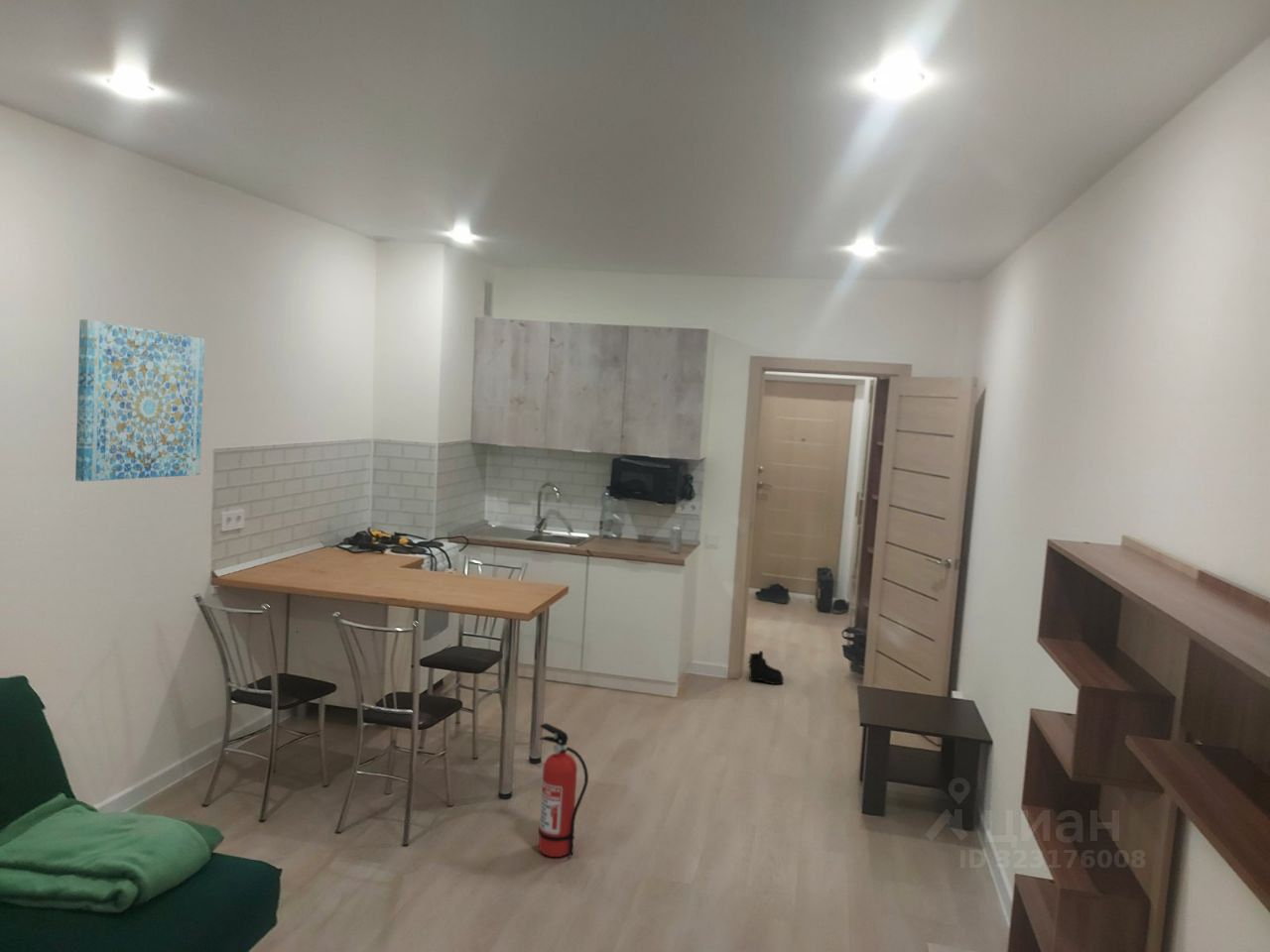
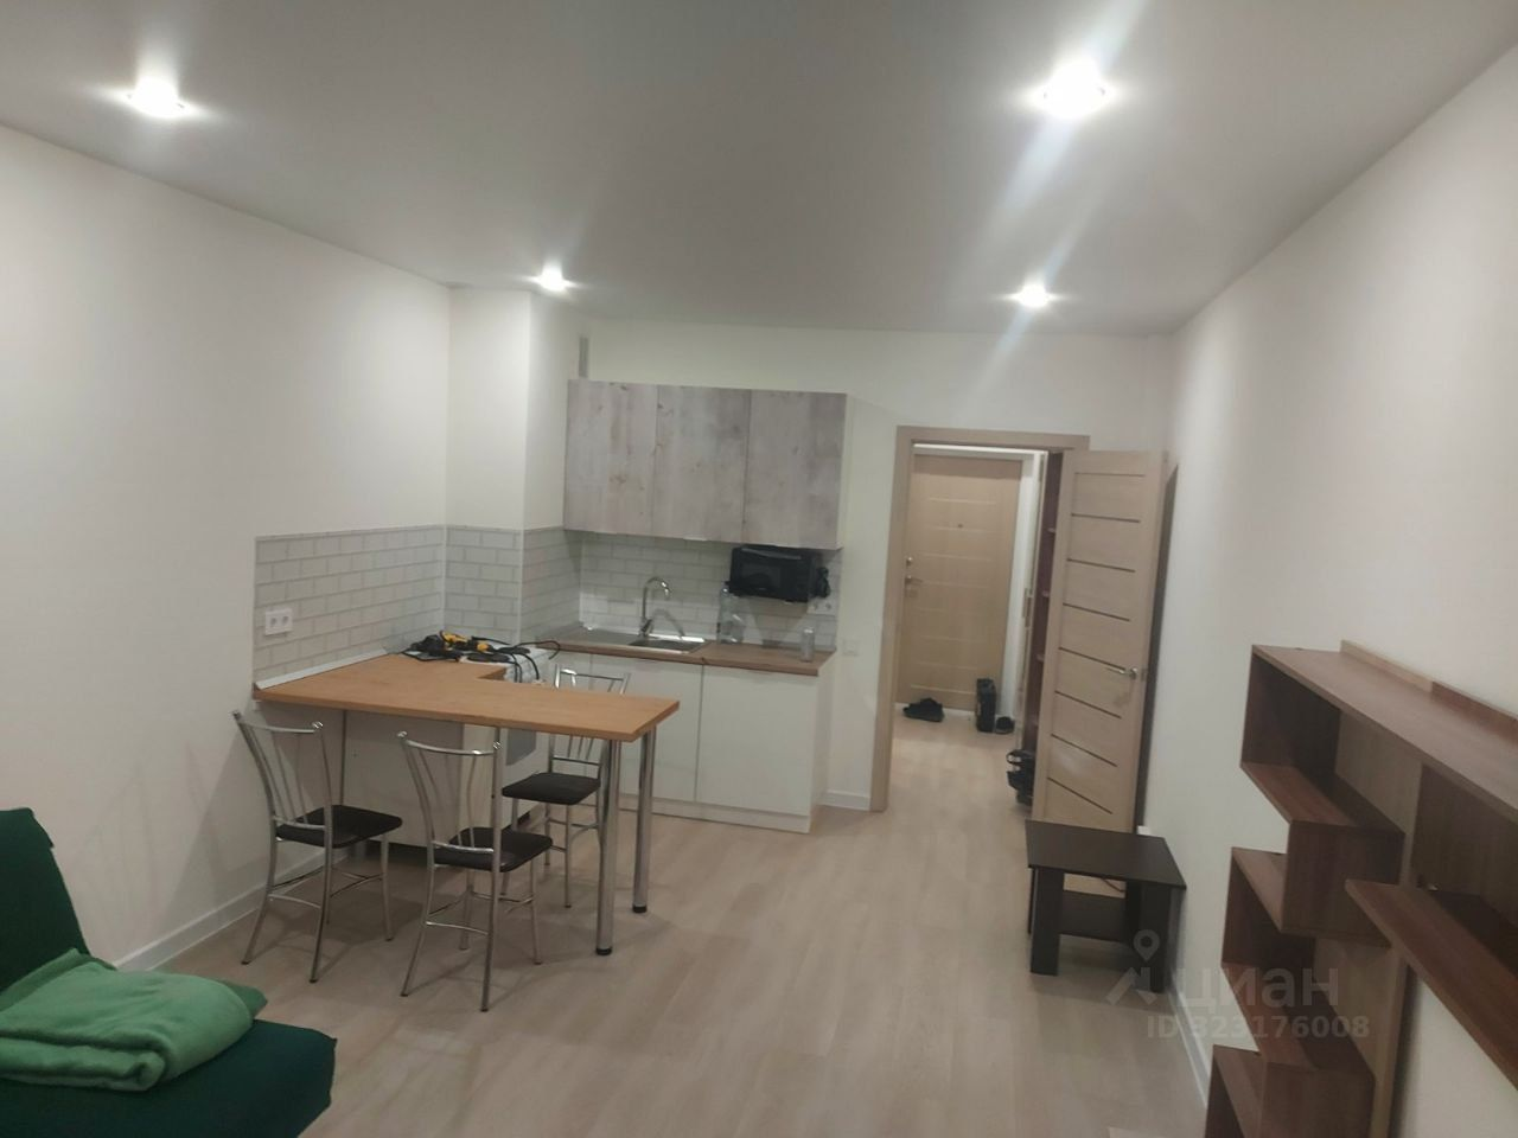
- boots [747,650,785,685]
- fire extinguisher [538,722,589,858]
- wall art [74,318,205,482]
